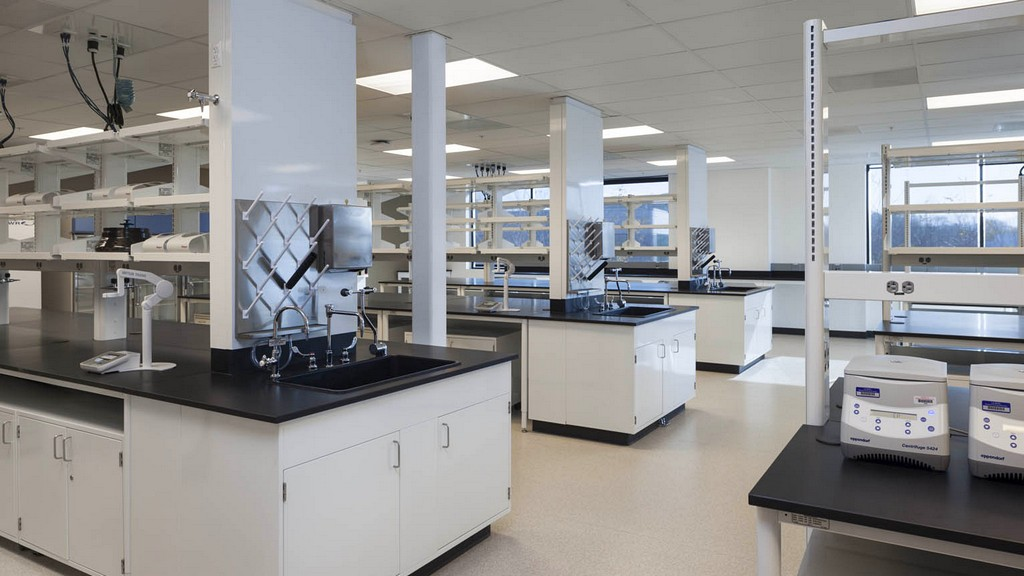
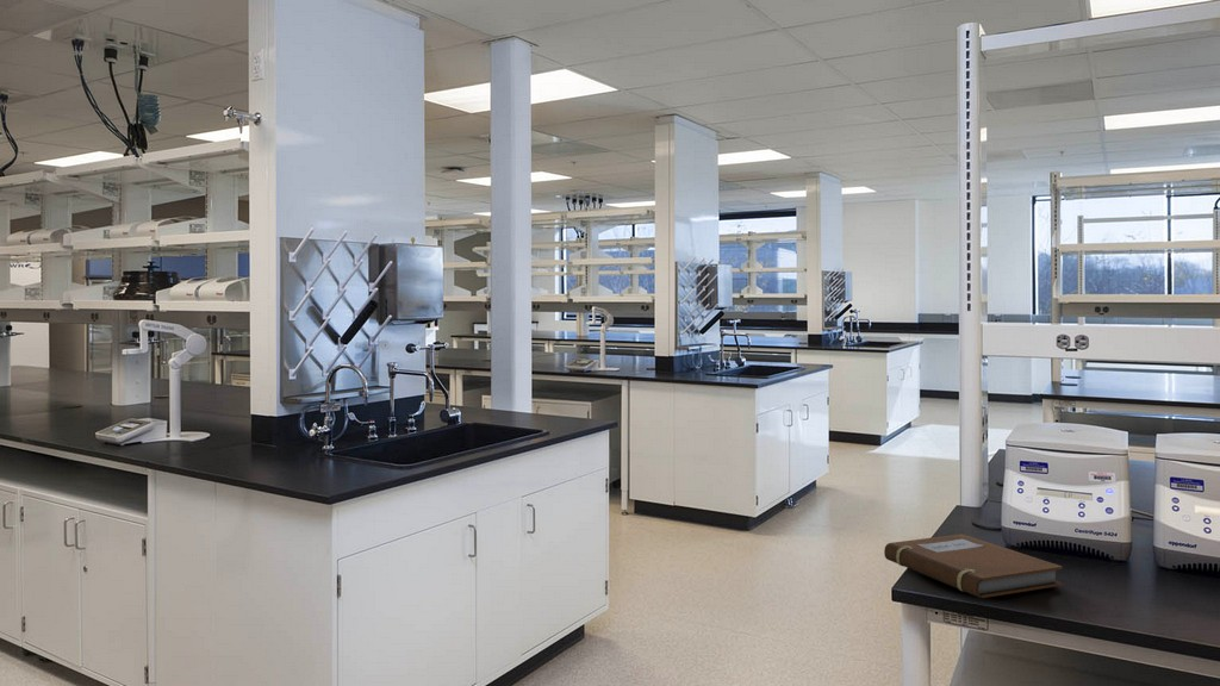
+ notebook [883,532,1064,599]
